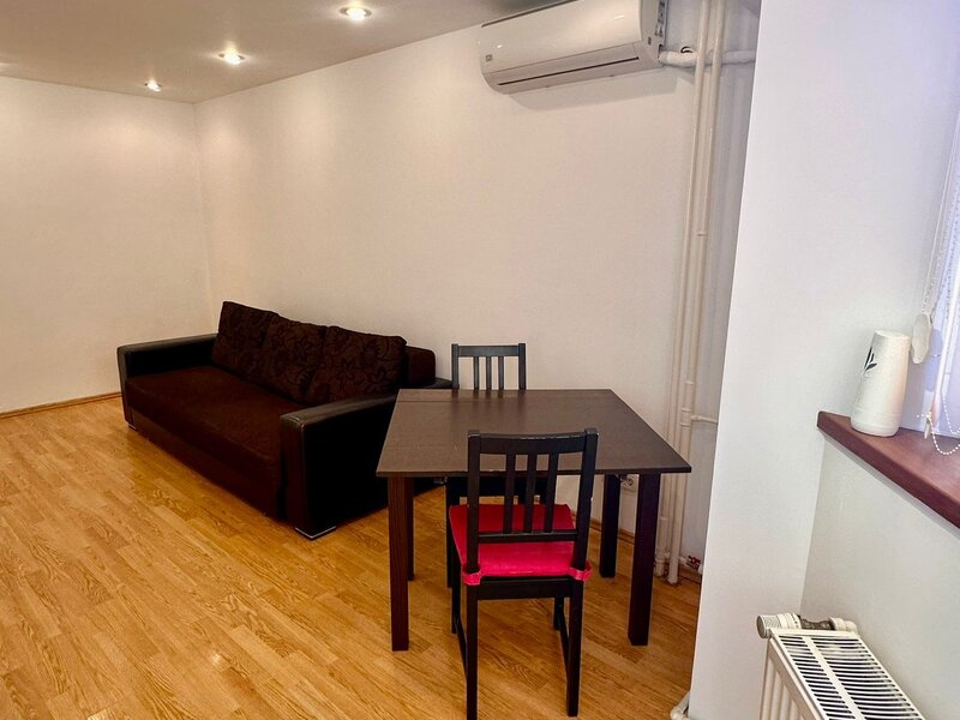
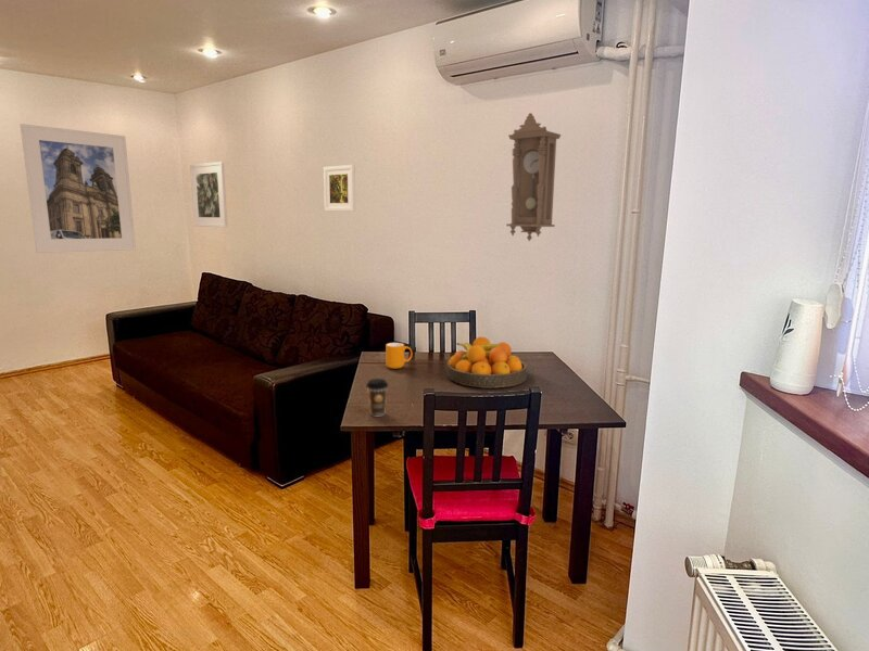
+ mug [385,342,414,370]
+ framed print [189,161,228,229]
+ fruit bowl [445,335,528,388]
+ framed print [323,164,356,213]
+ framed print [20,123,137,254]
+ pendulum clock [505,112,563,242]
+ coffee cup [365,378,389,417]
